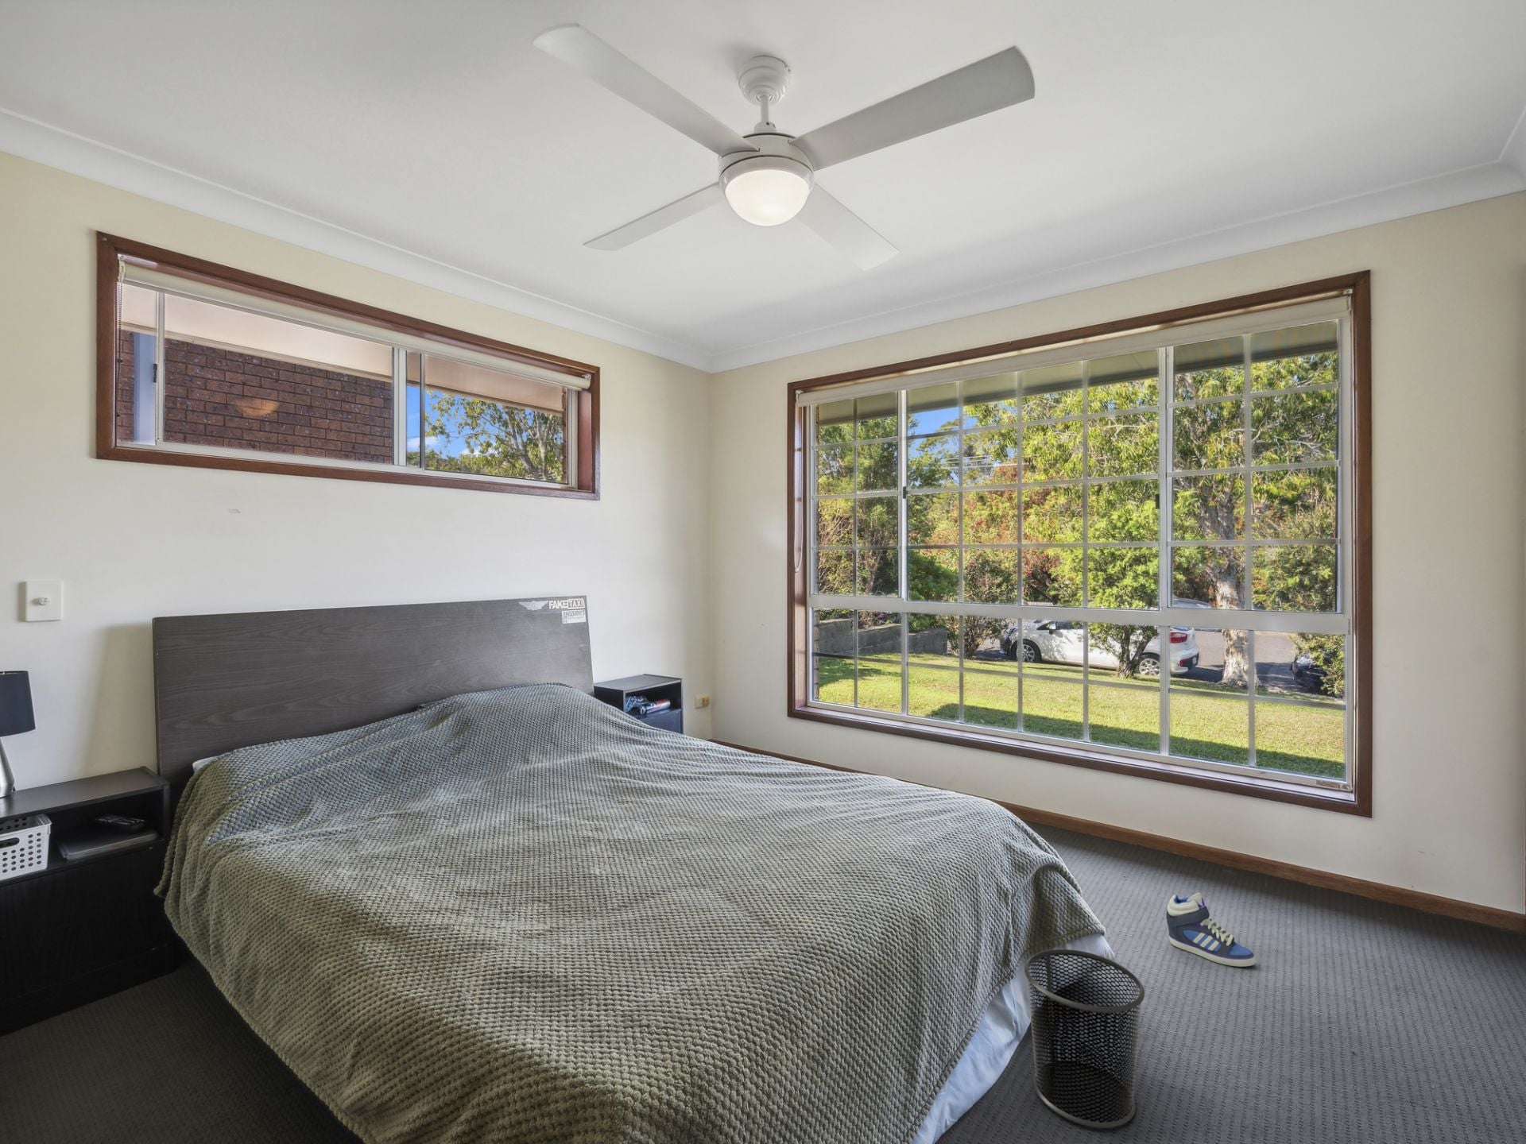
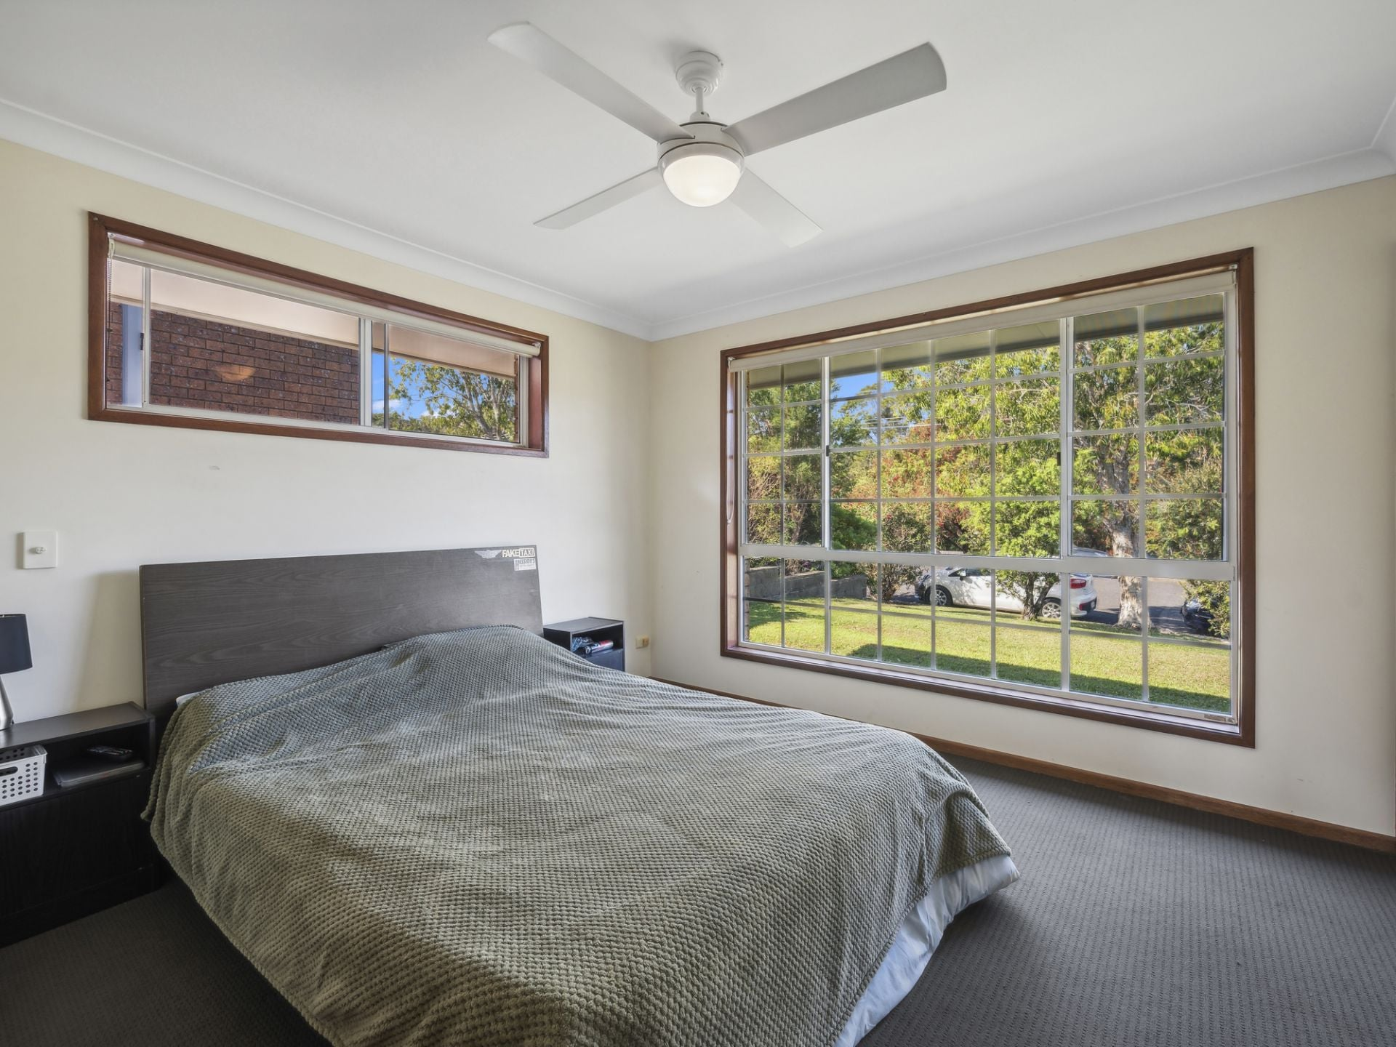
- waste bin [1024,948,1145,1128]
- sneaker [1166,892,1257,967]
